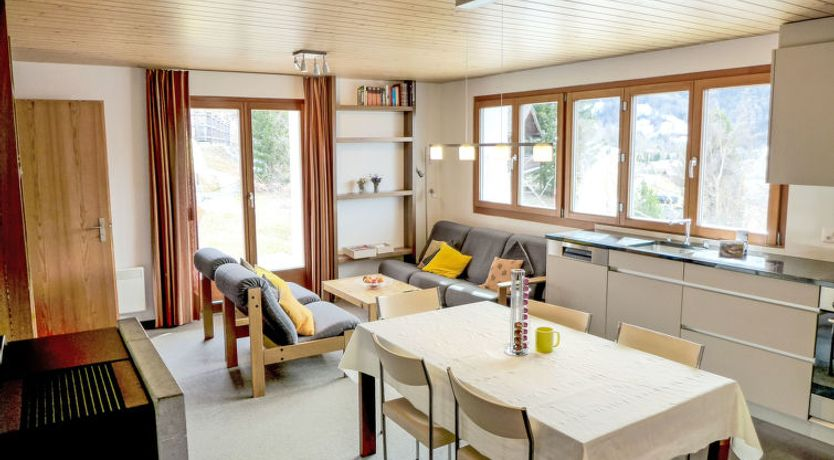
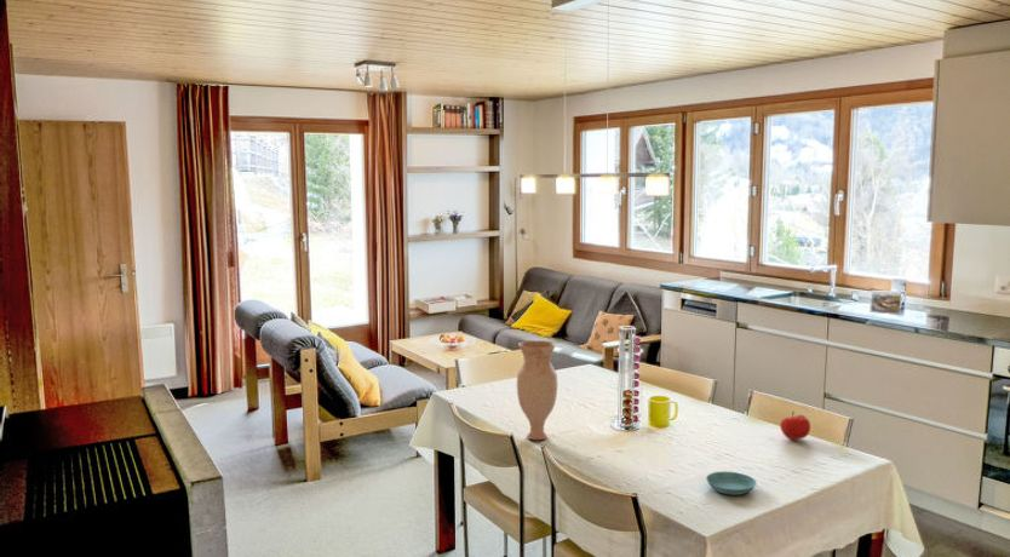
+ saucer [705,470,758,496]
+ fruit [779,410,811,442]
+ vase [516,339,558,441]
